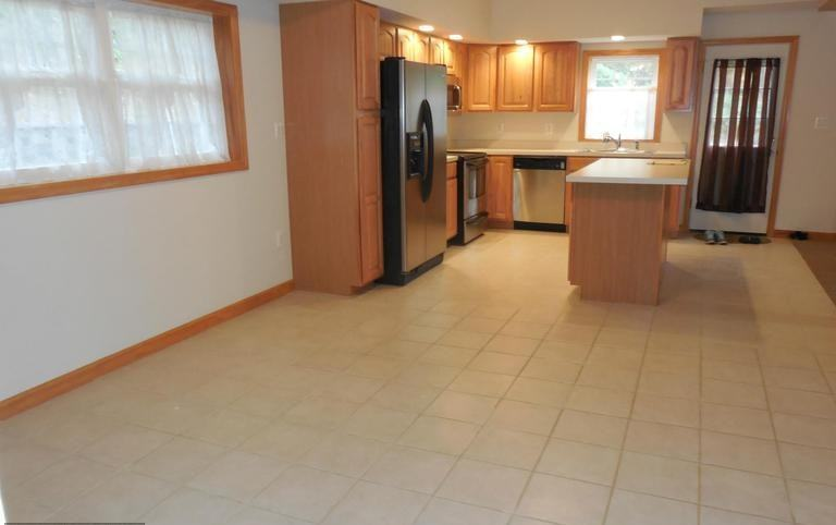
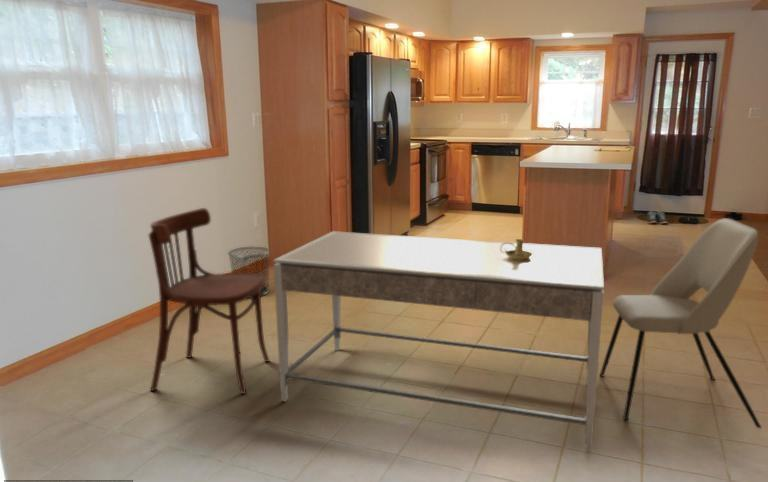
+ dining table [272,230,605,454]
+ dining chair [598,217,763,429]
+ candlestick [500,238,533,259]
+ waste bin [227,246,271,299]
+ dining chair [147,207,271,395]
